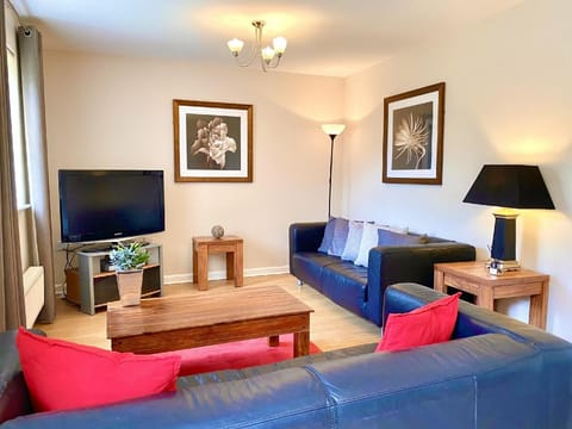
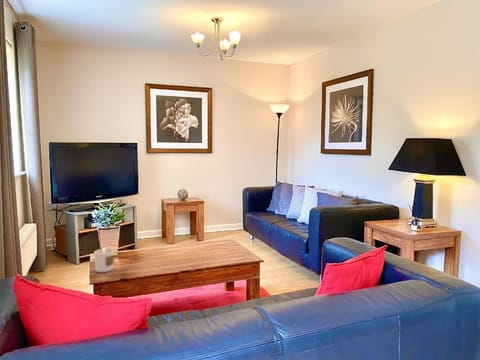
+ candle [93,247,115,273]
